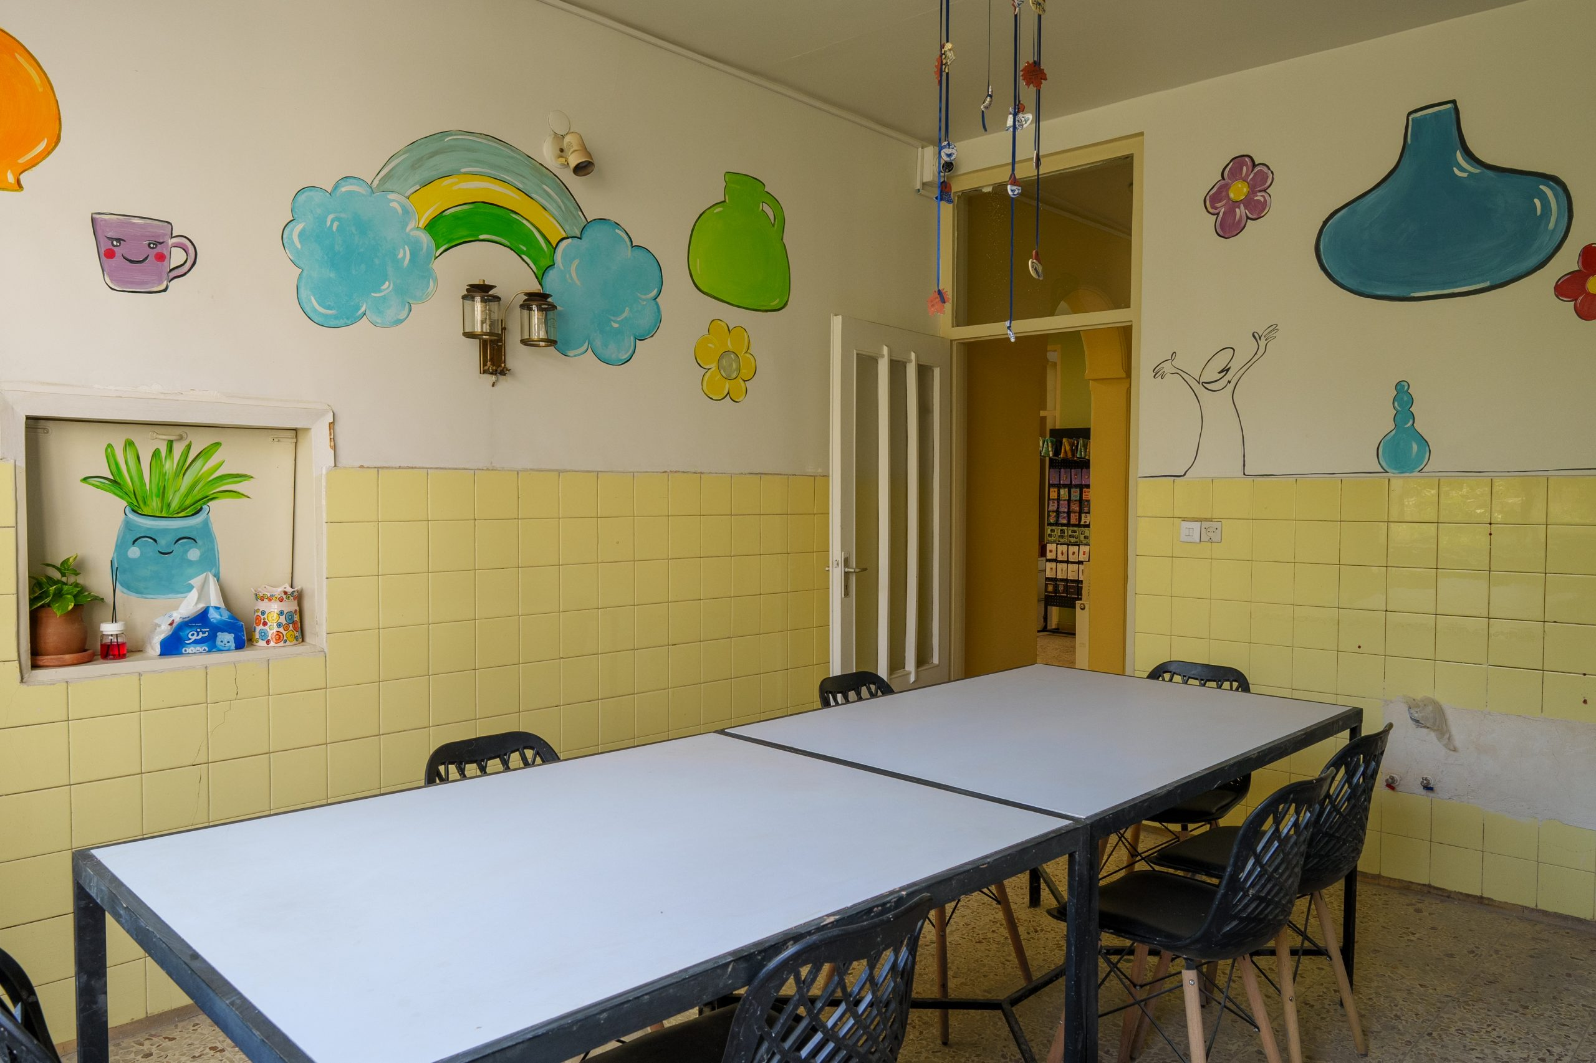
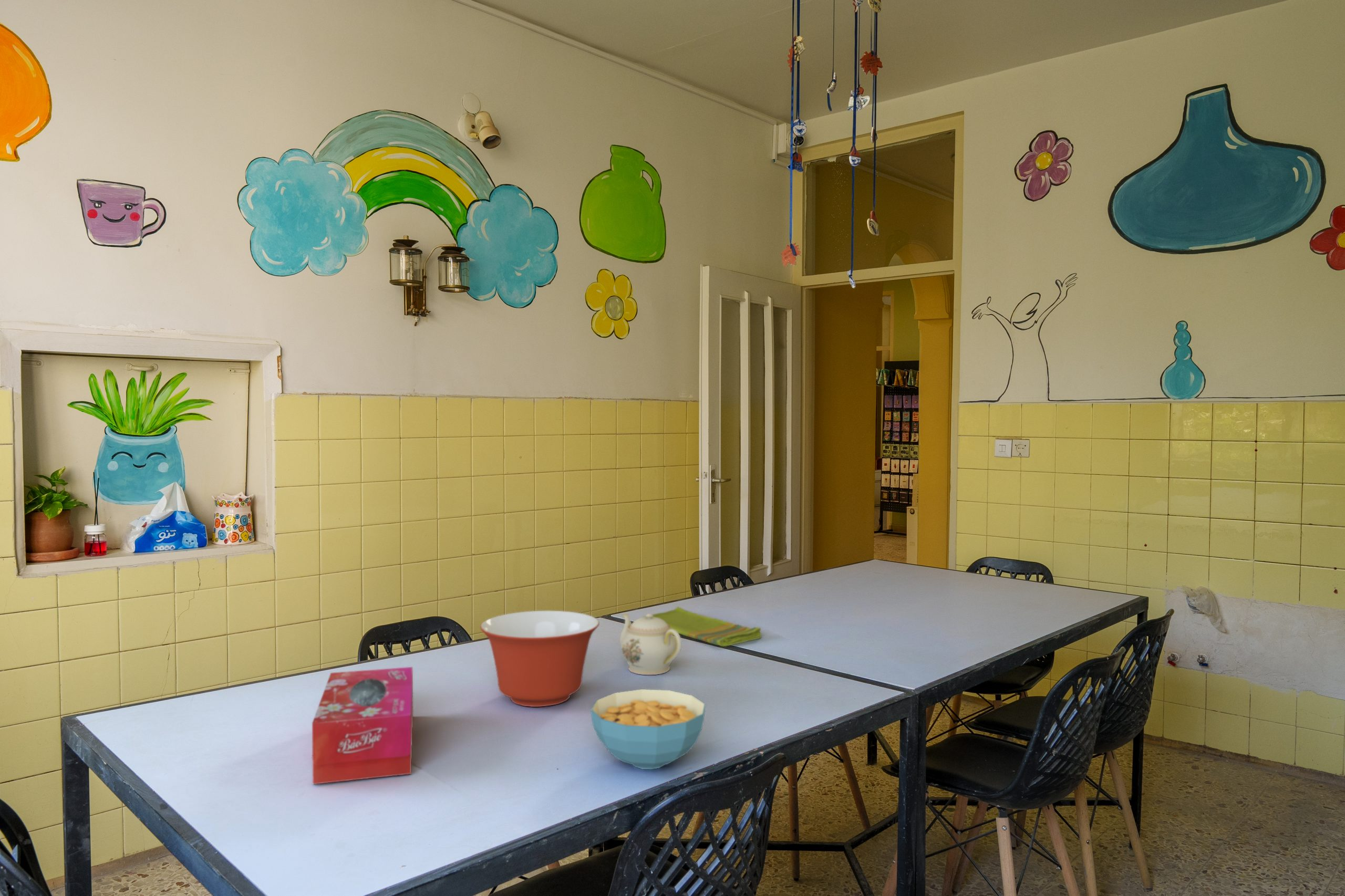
+ mixing bowl [479,610,600,707]
+ dish towel [642,606,762,647]
+ cereal bowl [590,689,706,770]
+ tissue box [312,666,413,785]
+ teapot [619,613,682,675]
